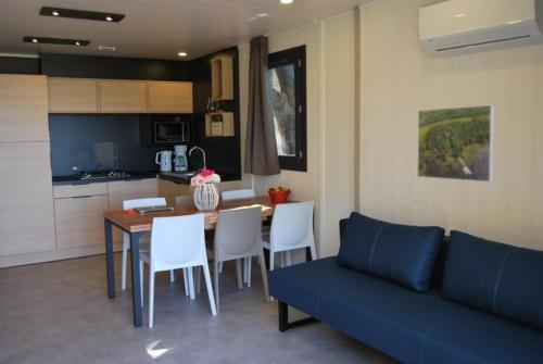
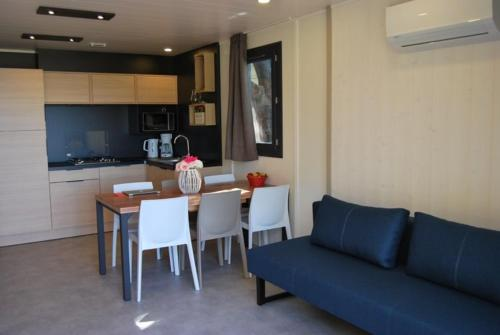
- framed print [416,103,495,184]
